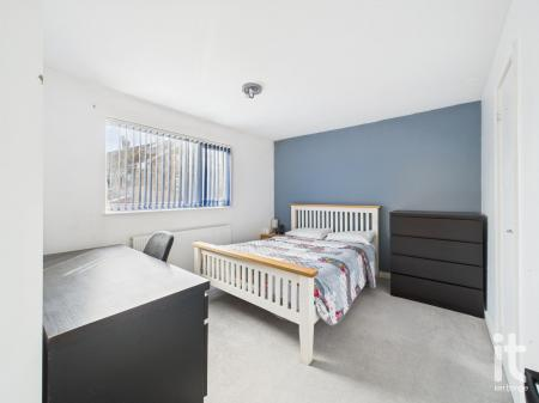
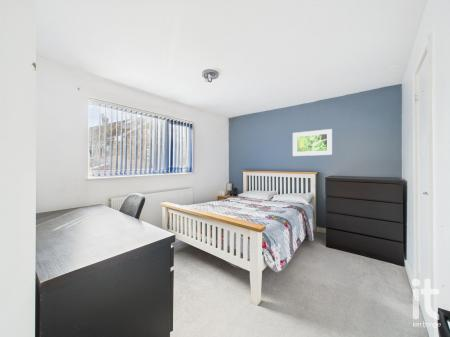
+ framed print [292,128,333,157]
